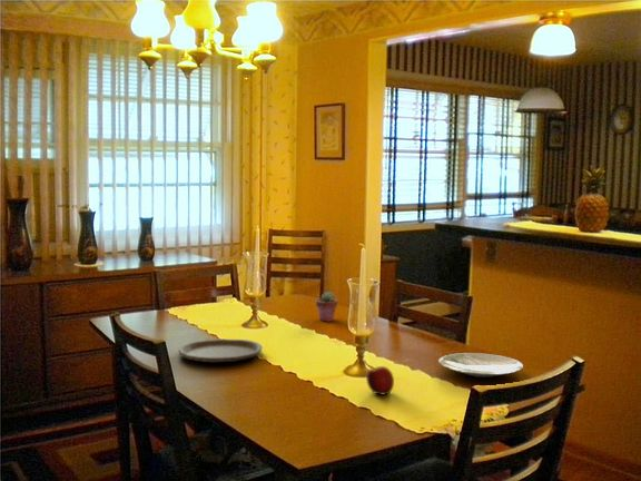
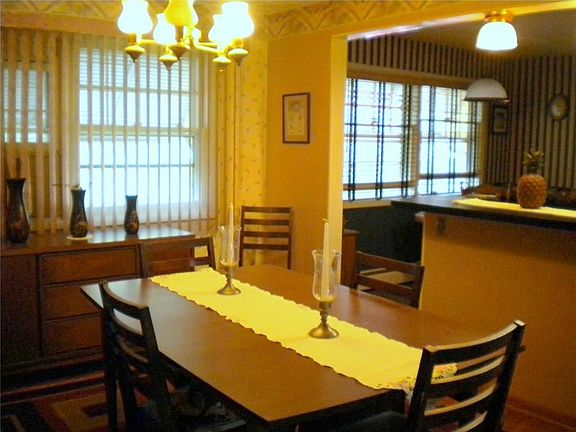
- potted succulent [315,291,338,323]
- fruit [365,365,395,395]
- plate [178,338,264,363]
- plate [437,352,524,379]
